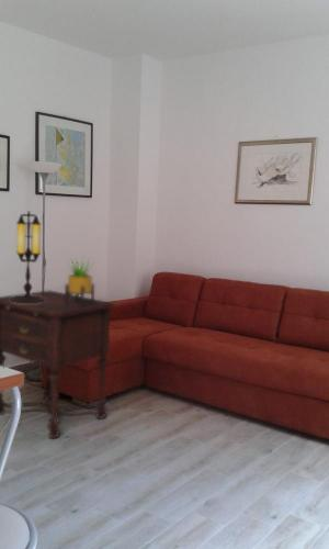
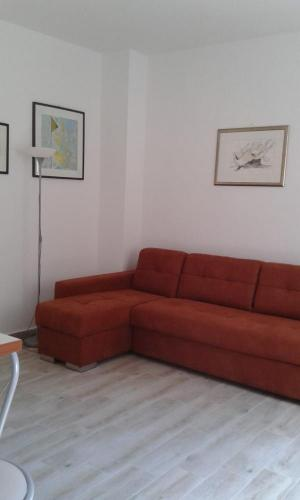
- side table [0,289,115,440]
- potted plant [64,254,97,307]
- table lamp [11,210,45,303]
